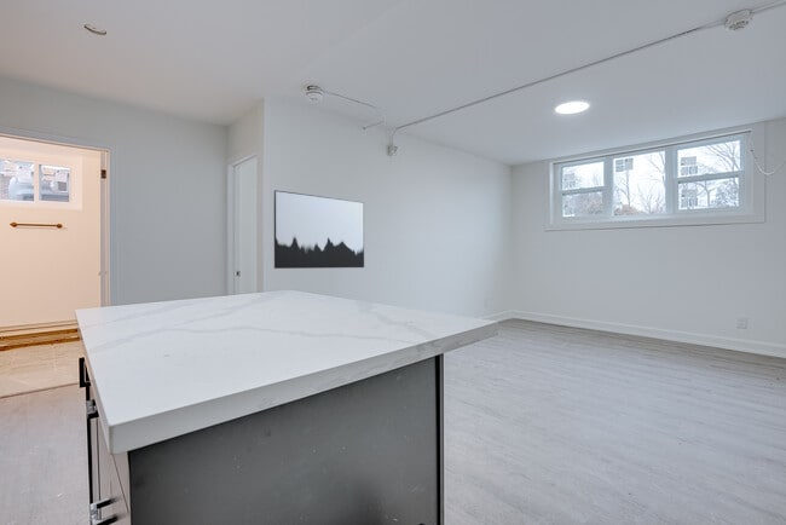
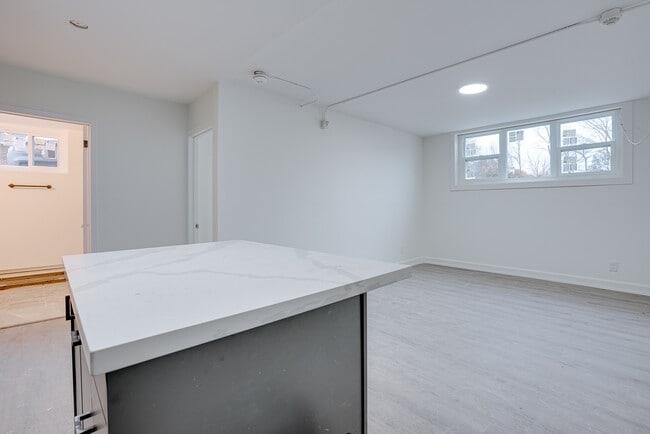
- wall art [273,189,365,270]
